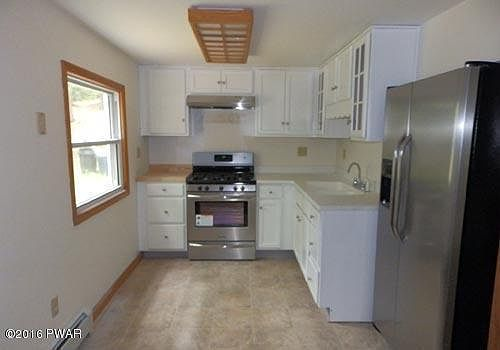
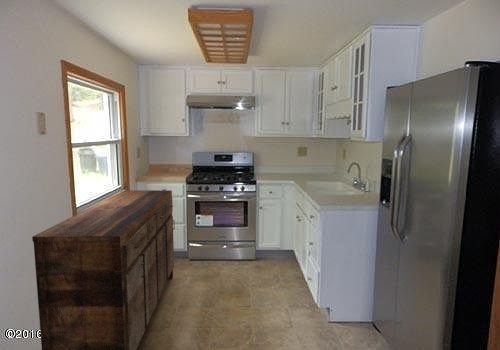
+ sideboard [31,189,176,350]
